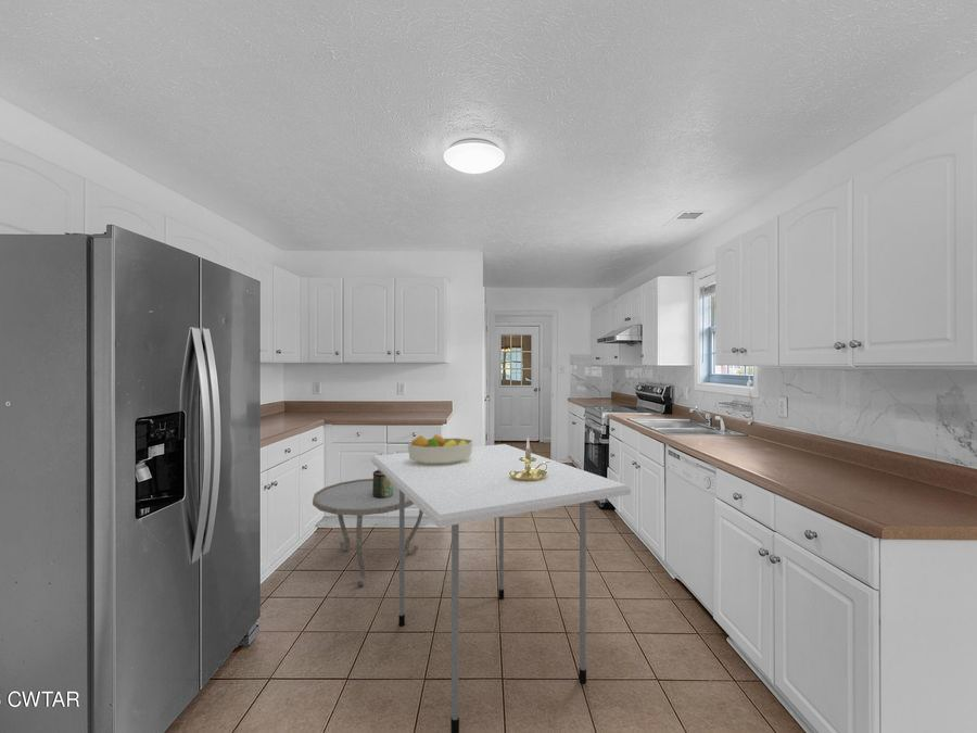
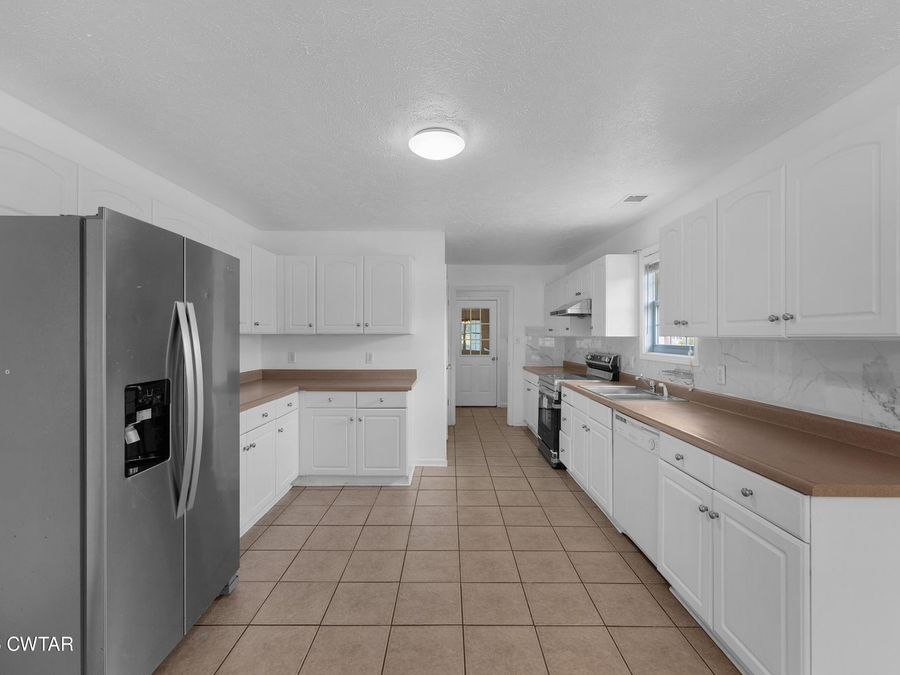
- fruit bowl [407,433,474,465]
- candle holder [509,437,549,481]
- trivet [312,478,424,586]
- canister [372,469,393,498]
- dining table [370,443,632,733]
